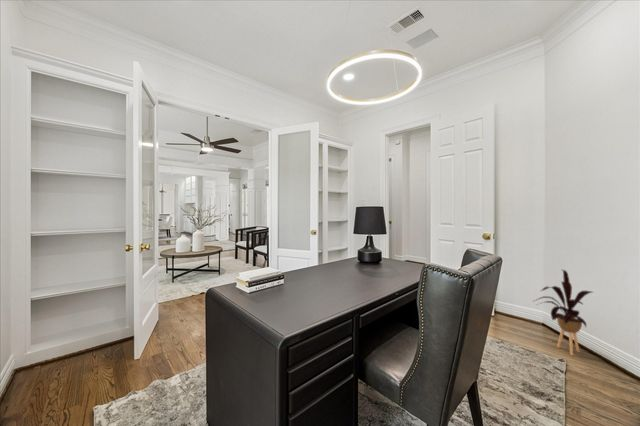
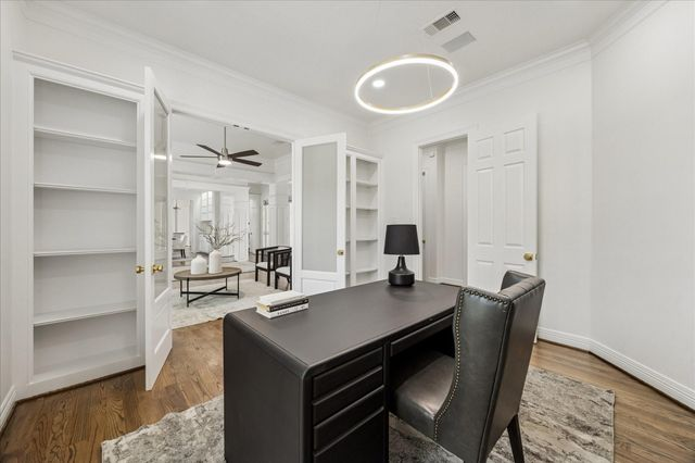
- house plant [531,269,593,357]
